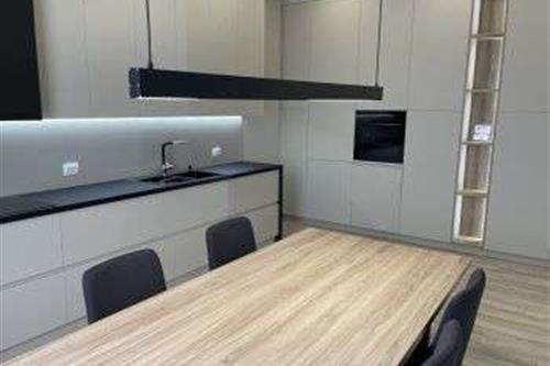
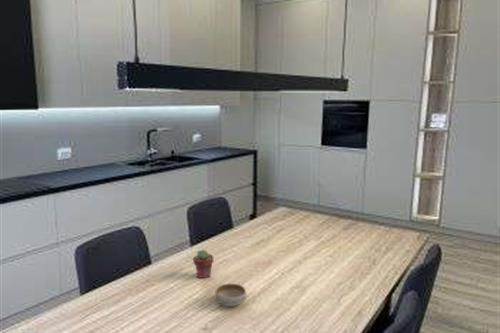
+ bowl [214,283,248,307]
+ potted succulent [192,249,214,279]
